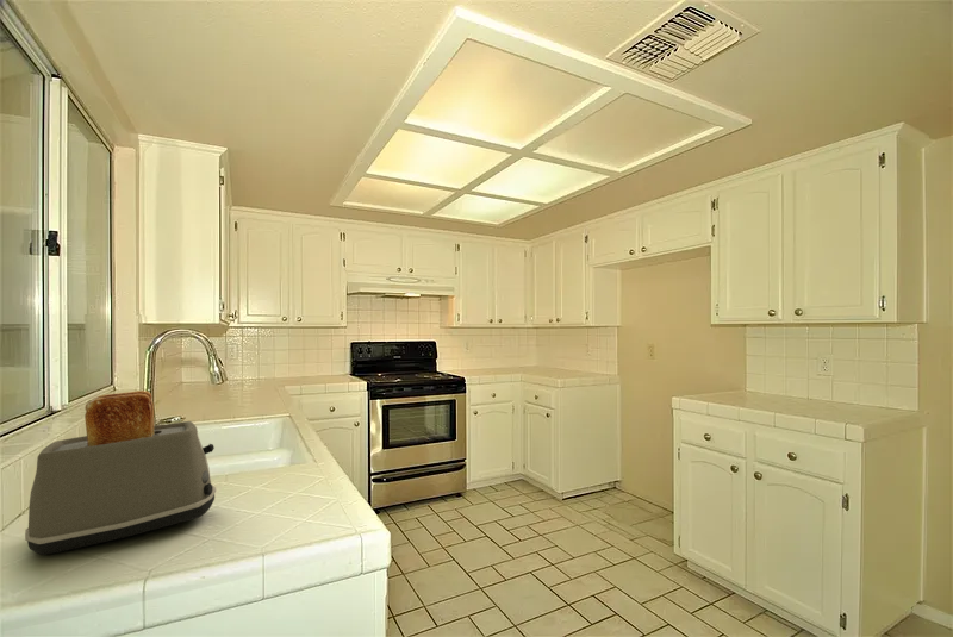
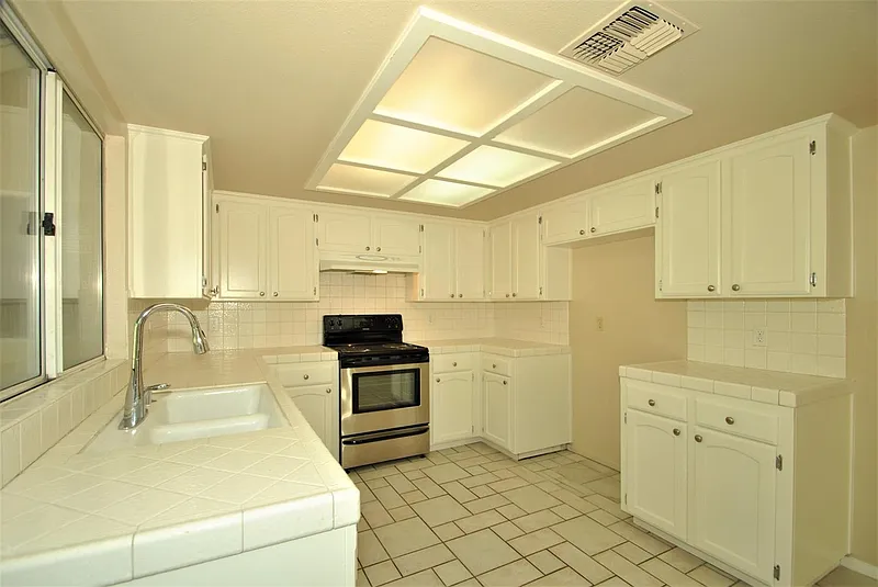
- toaster [24,389,217,556]
